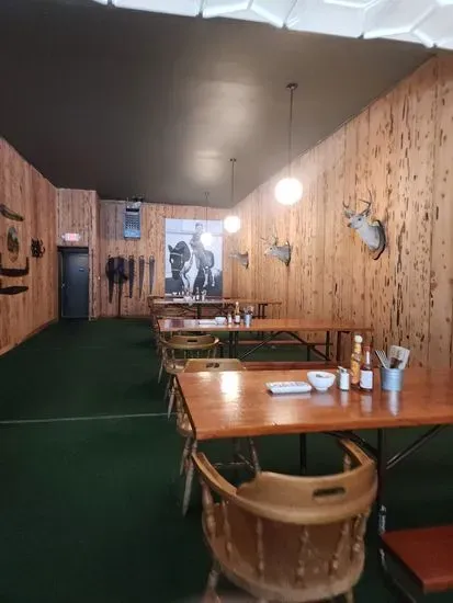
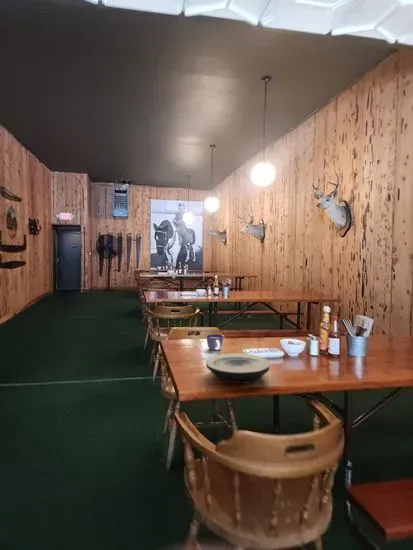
+ cup [206,334,224,352]
+ plate [205,352,271,385]
